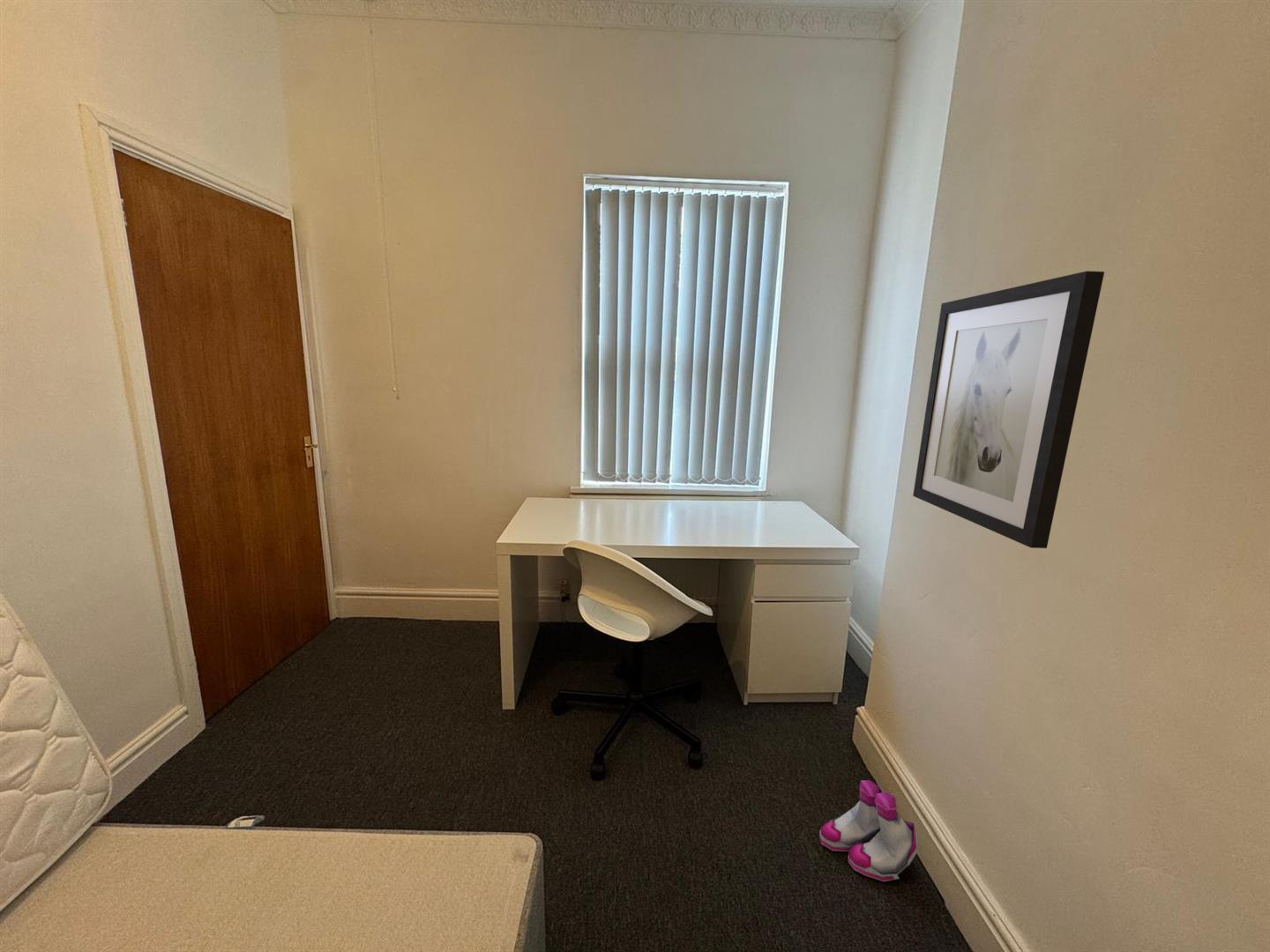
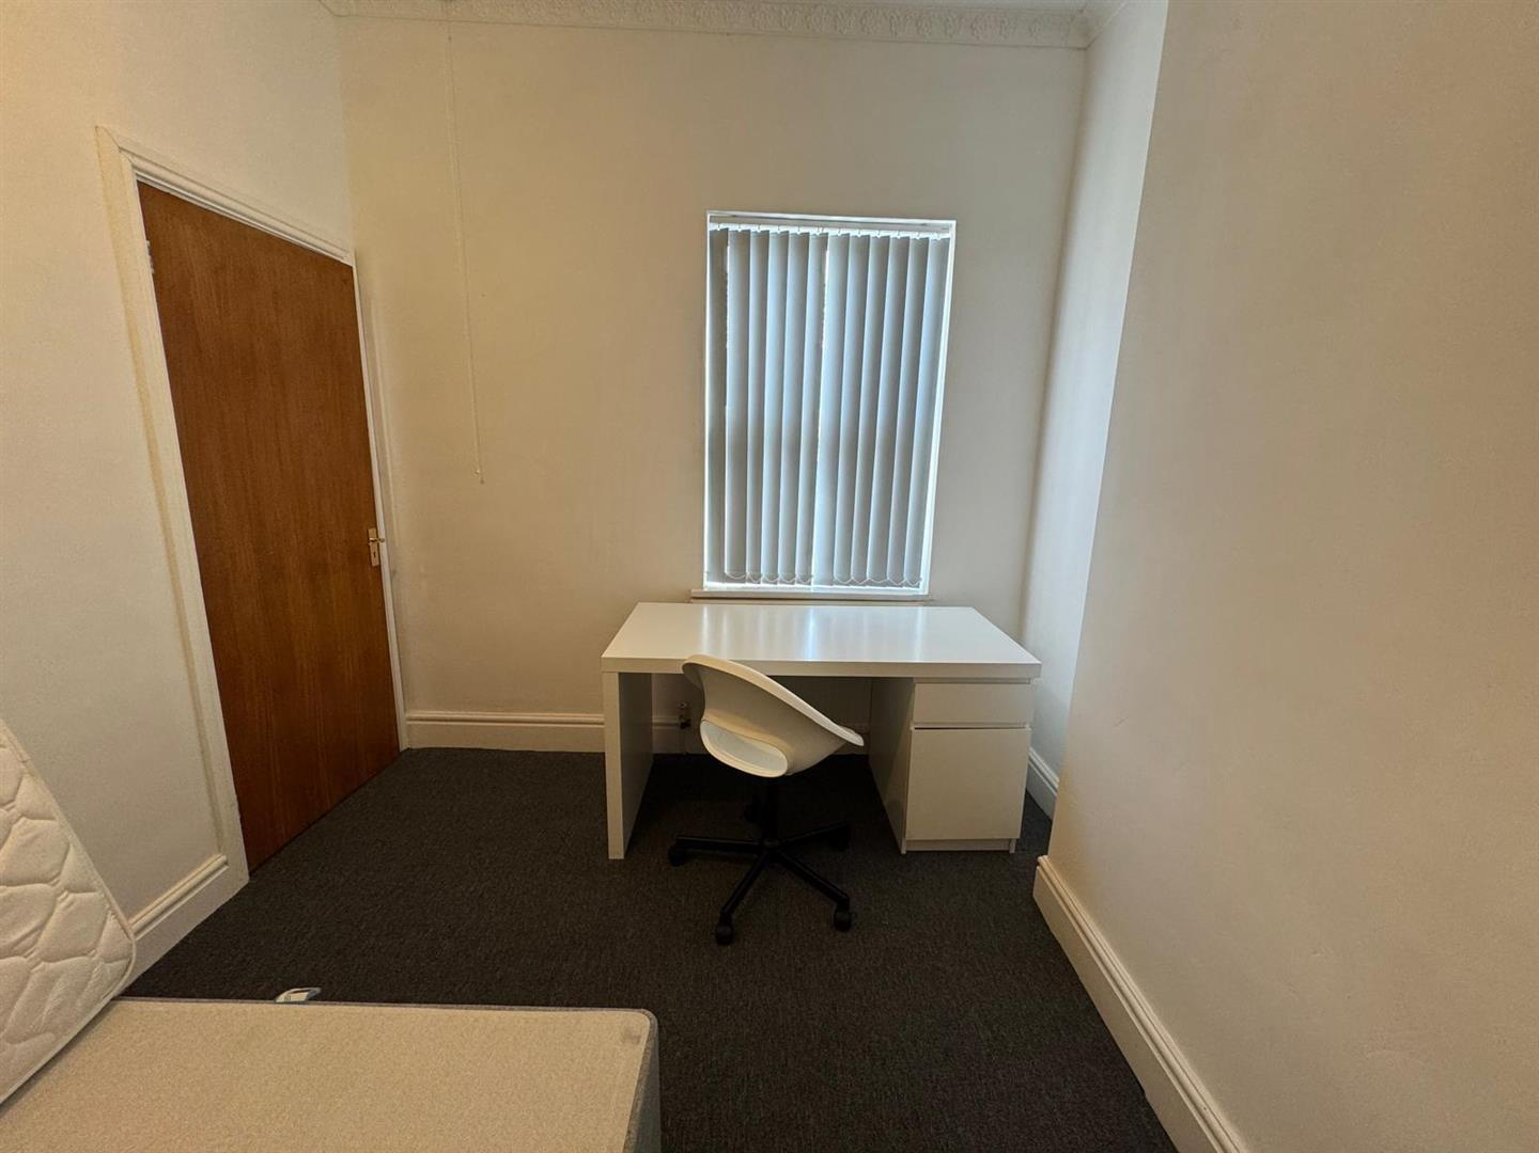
- boots [818,779,920,882]
- wall art [912,271,1105,549]
